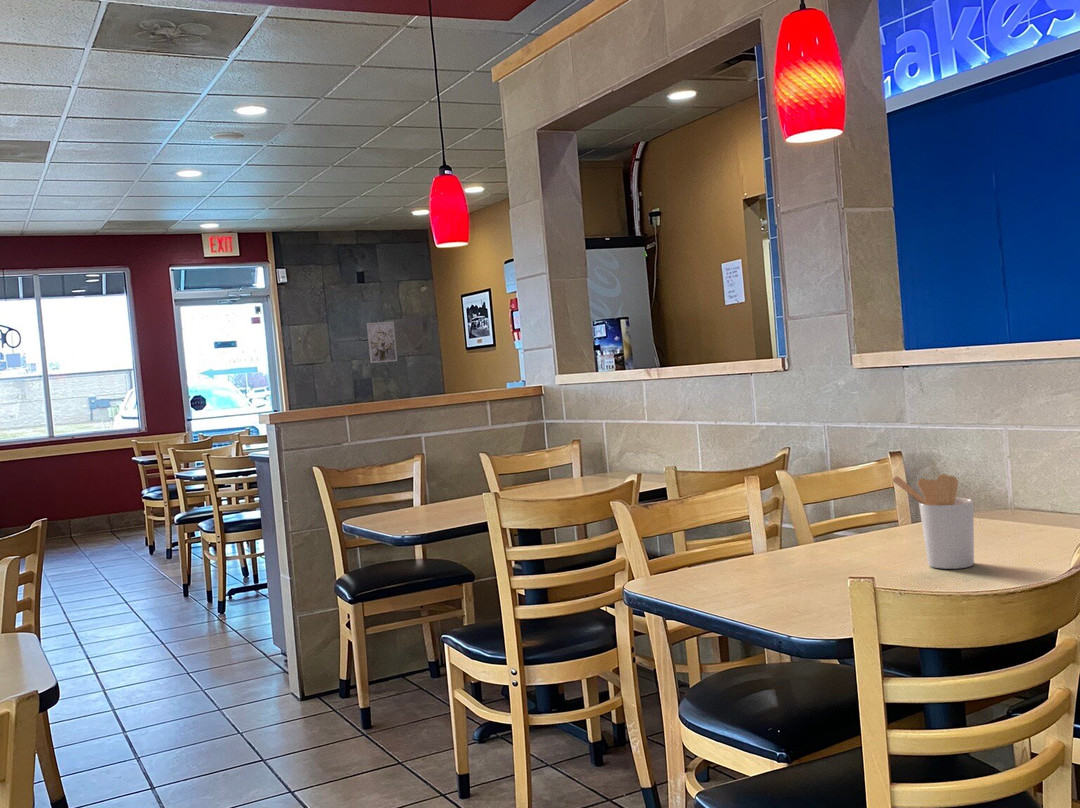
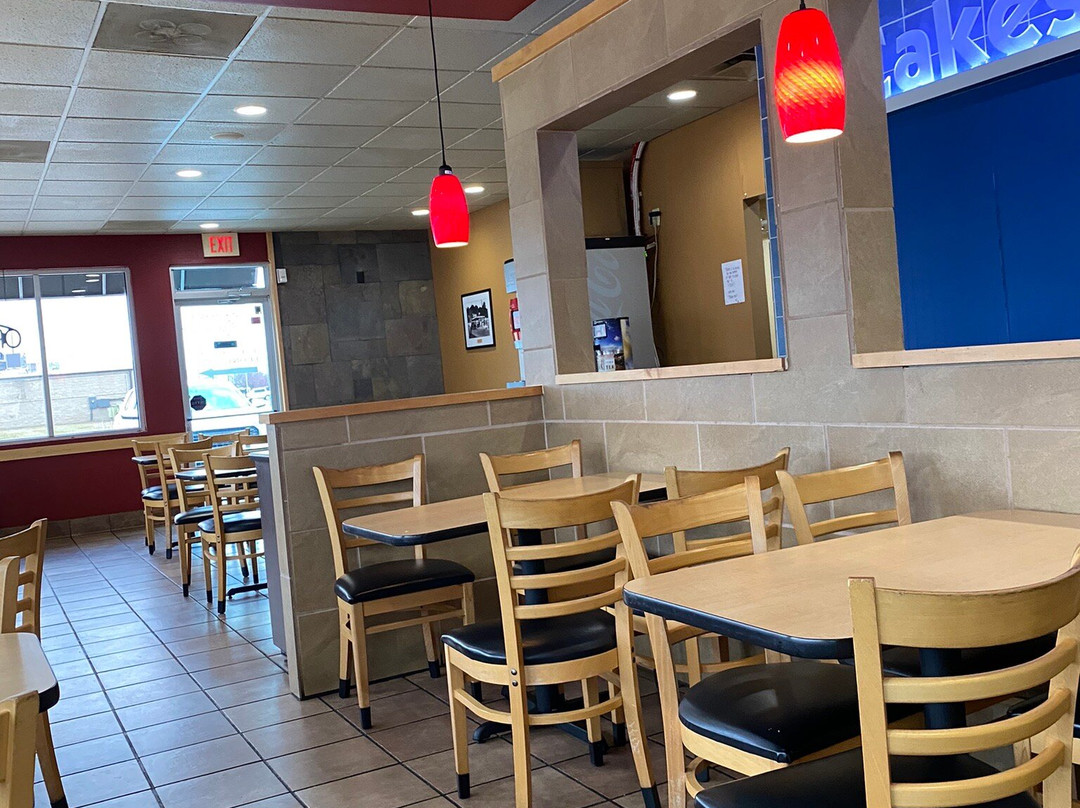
- wall art [366,321,398,364]
- utensil holder [891,473,975,570]
